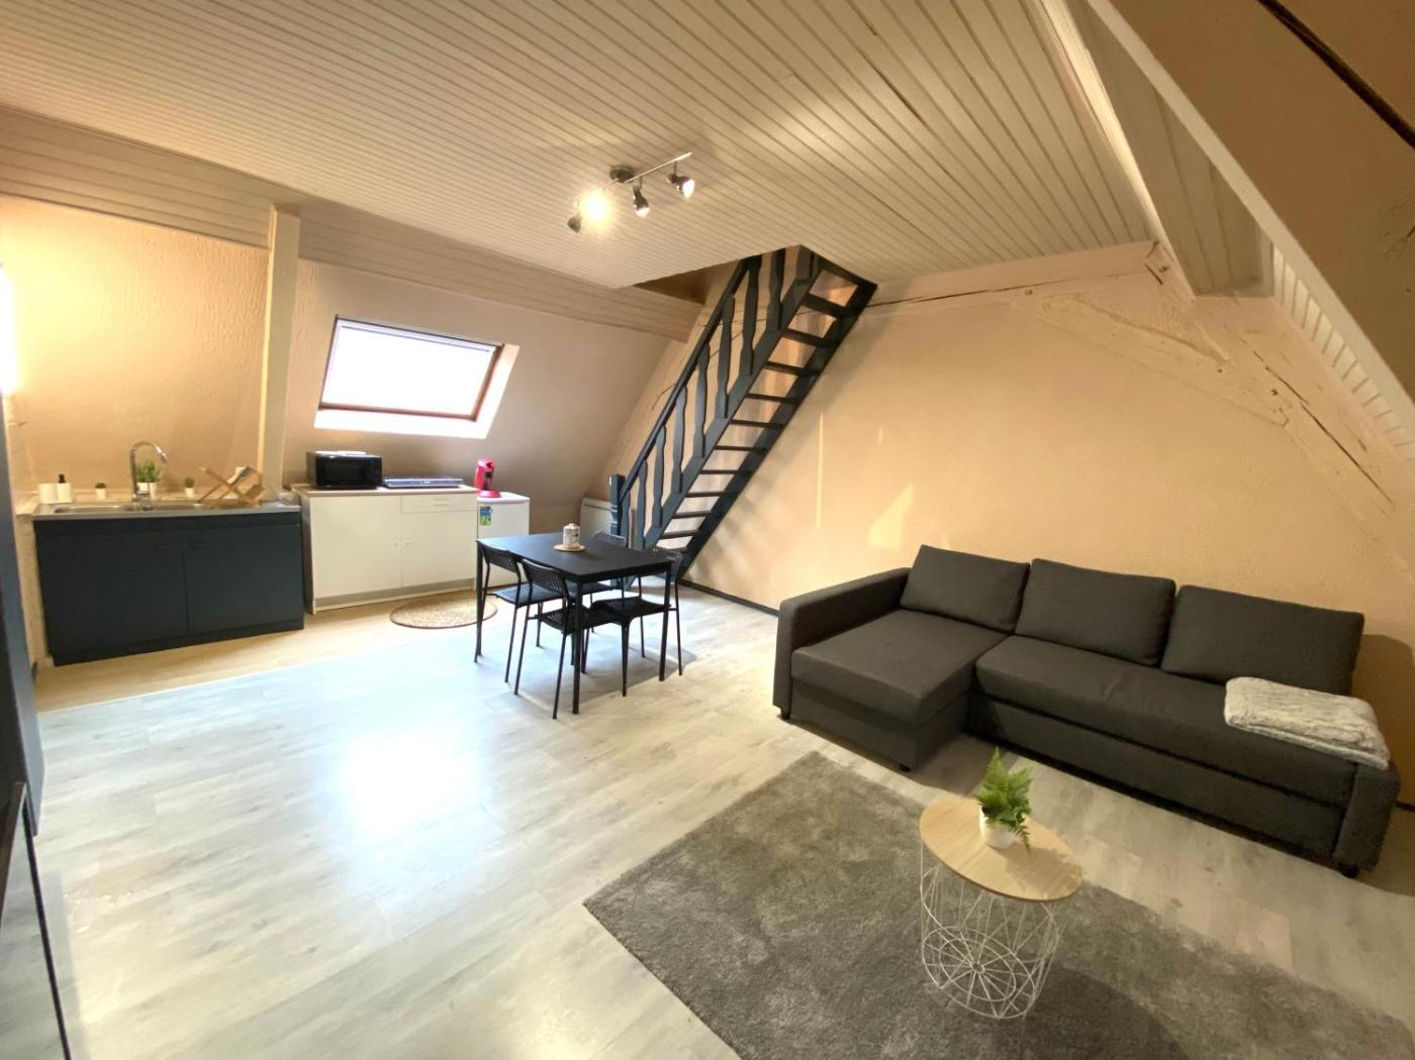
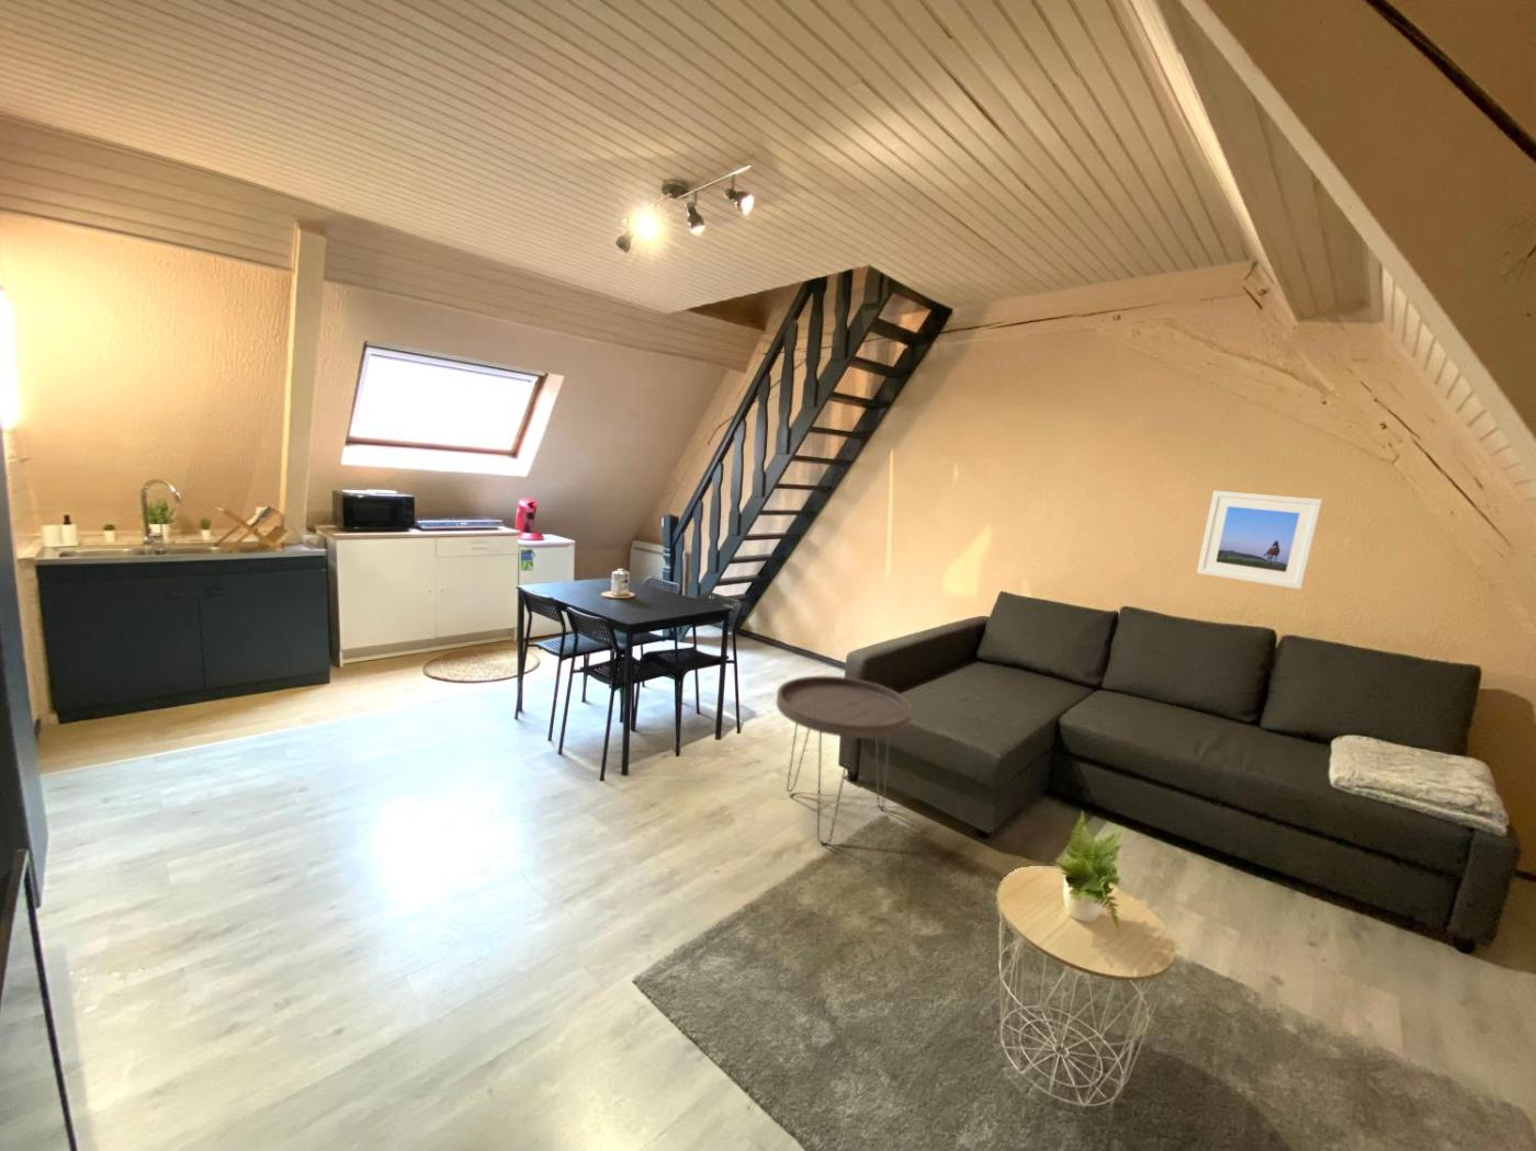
+ side table [775,676,914,845]
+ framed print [1196,490,1323,591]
